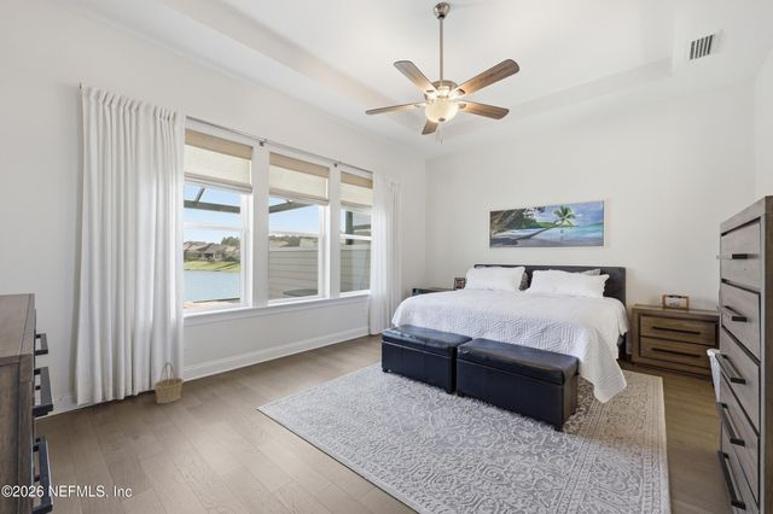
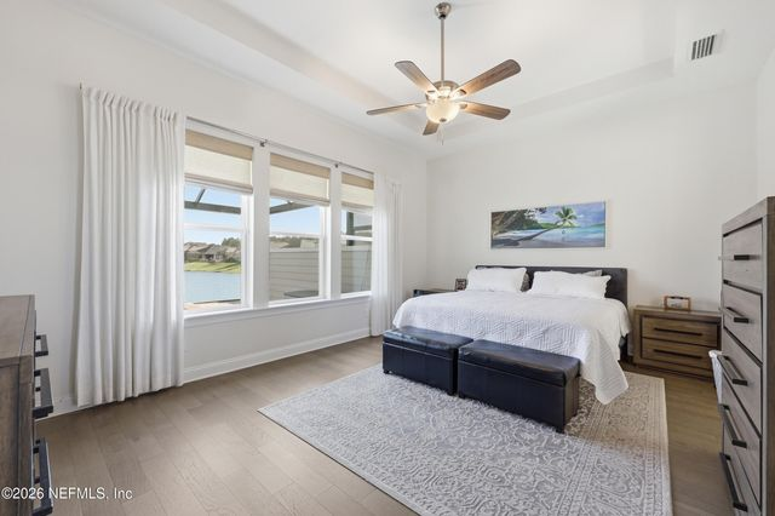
- basket [152,361,185,404]
